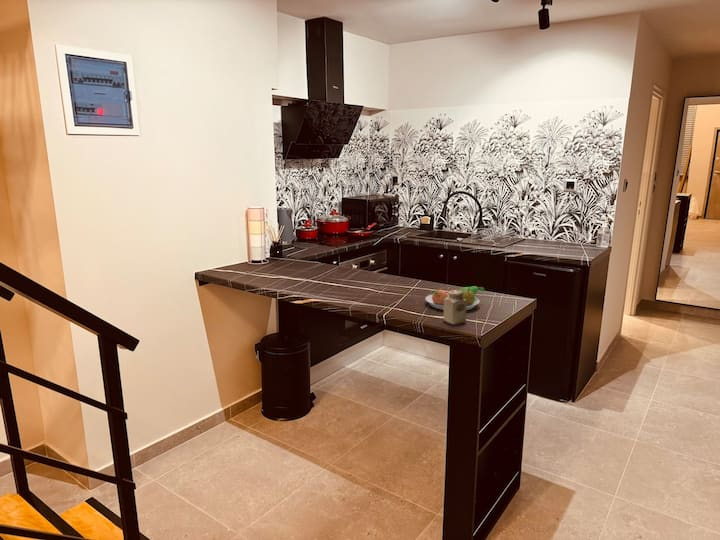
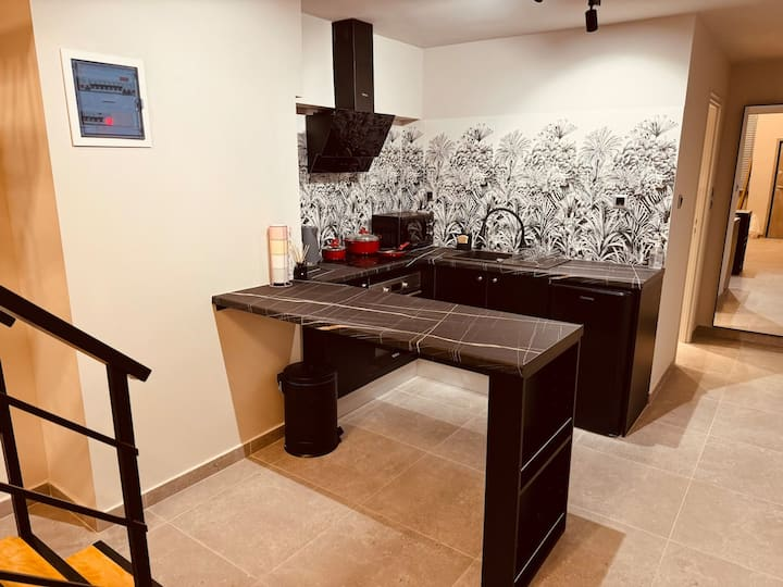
- salt shaker [443,289,467,325]
- fruit bowl [424,285,486,311]
